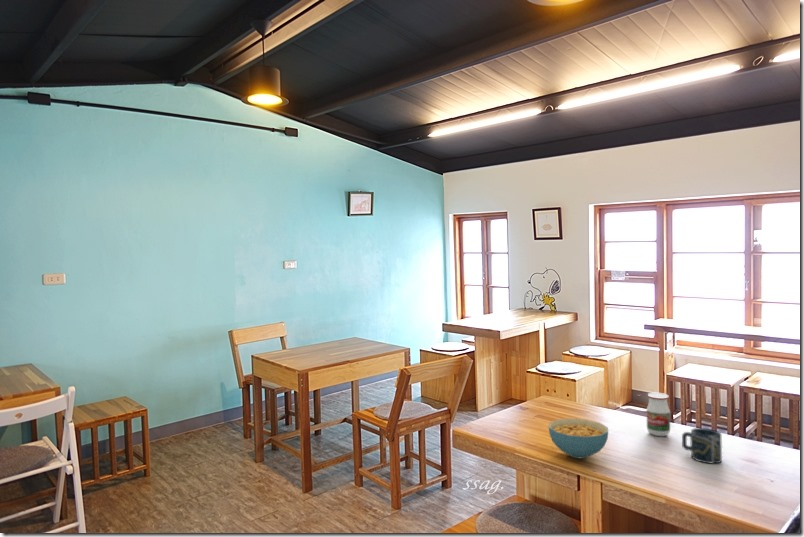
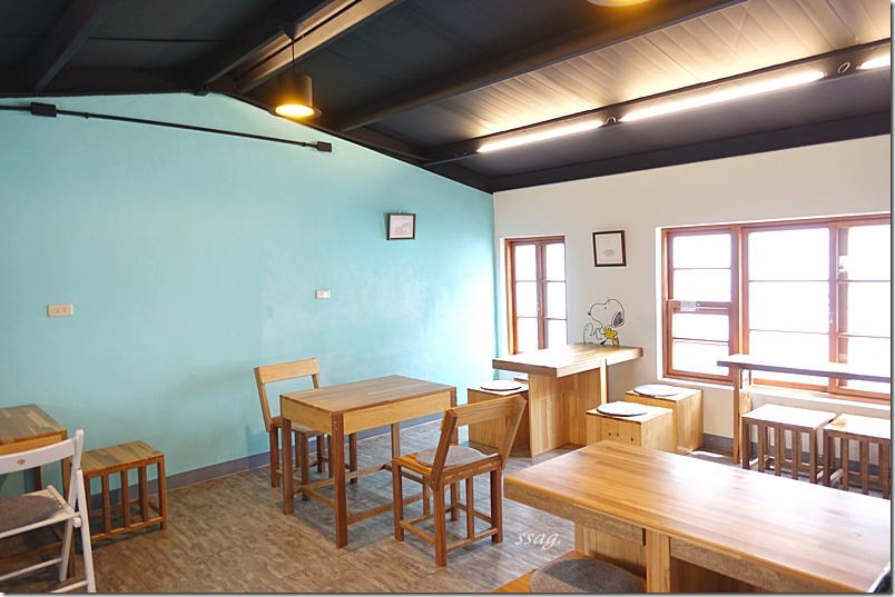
- cereal bowl [548,418,609,459]
- cup [681,427,723,464]
- jar [646,392,671,437]
